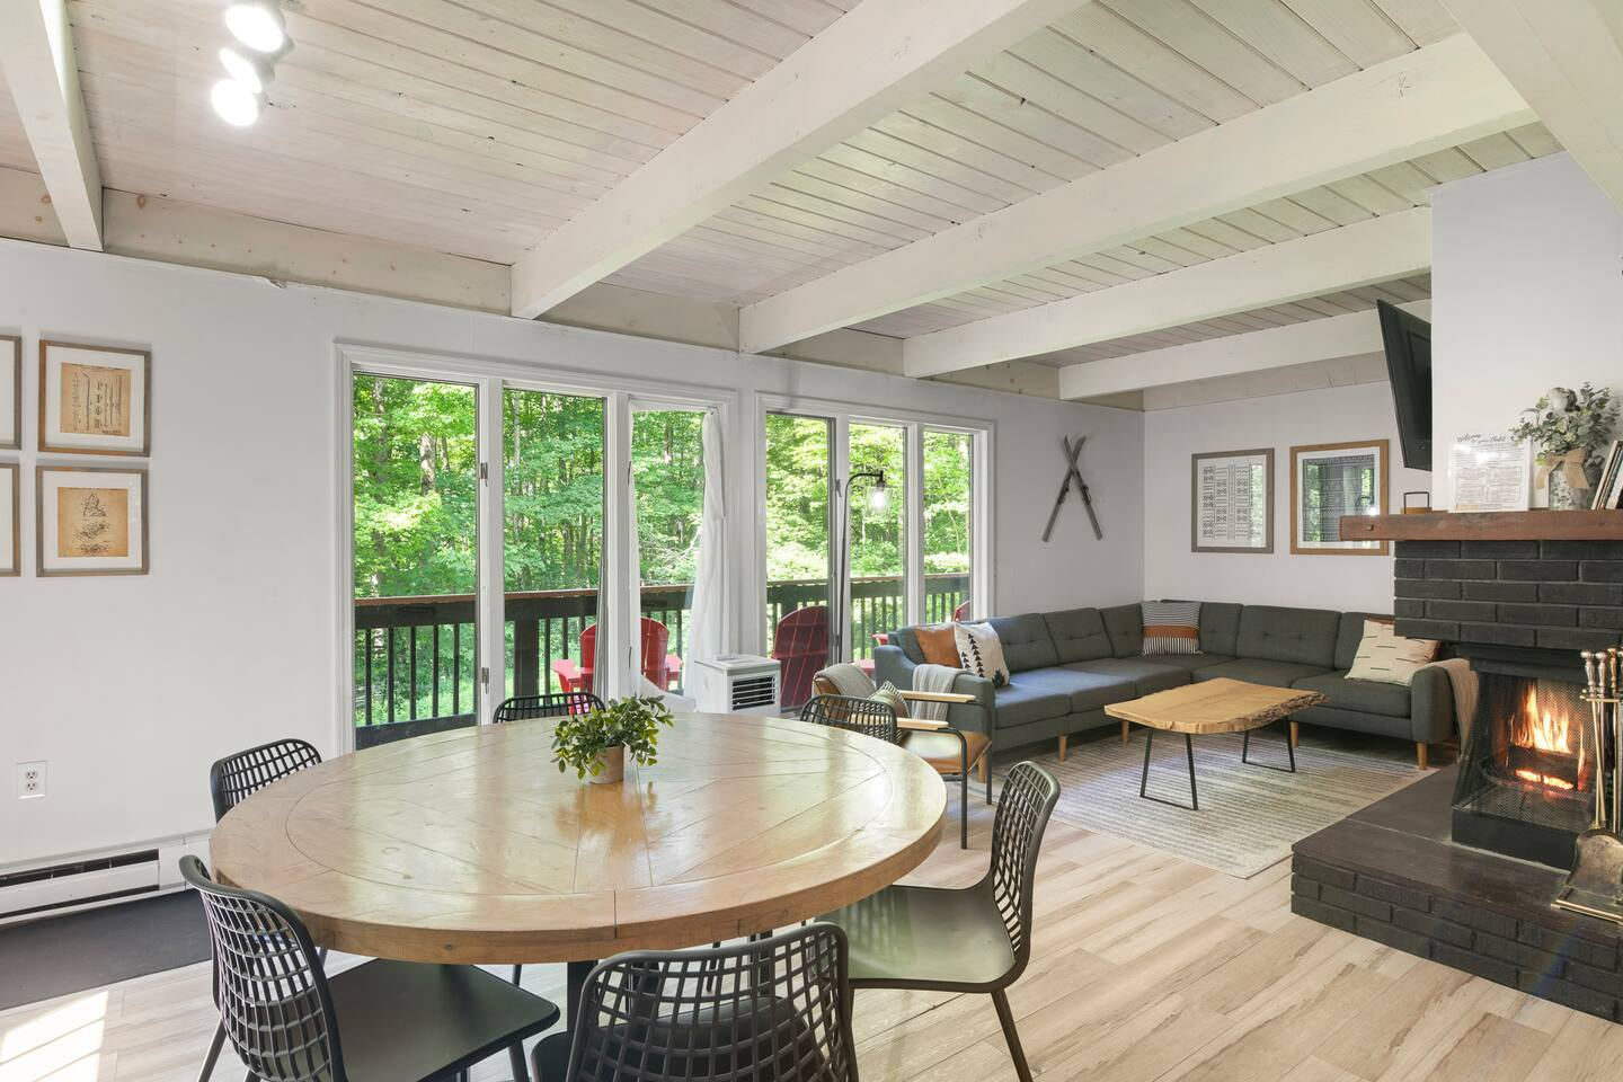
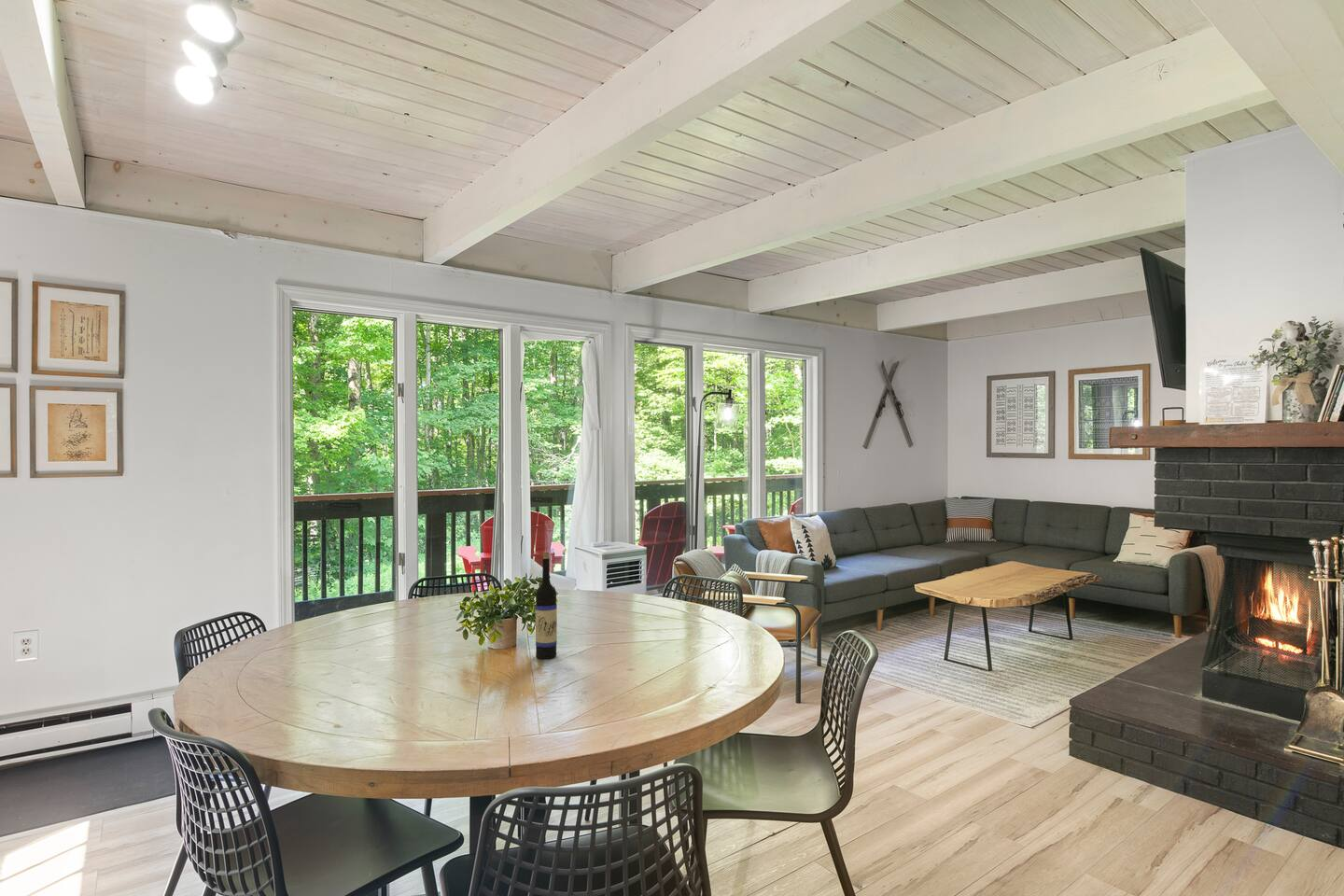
+ wine bottle [535,551,558,660]
